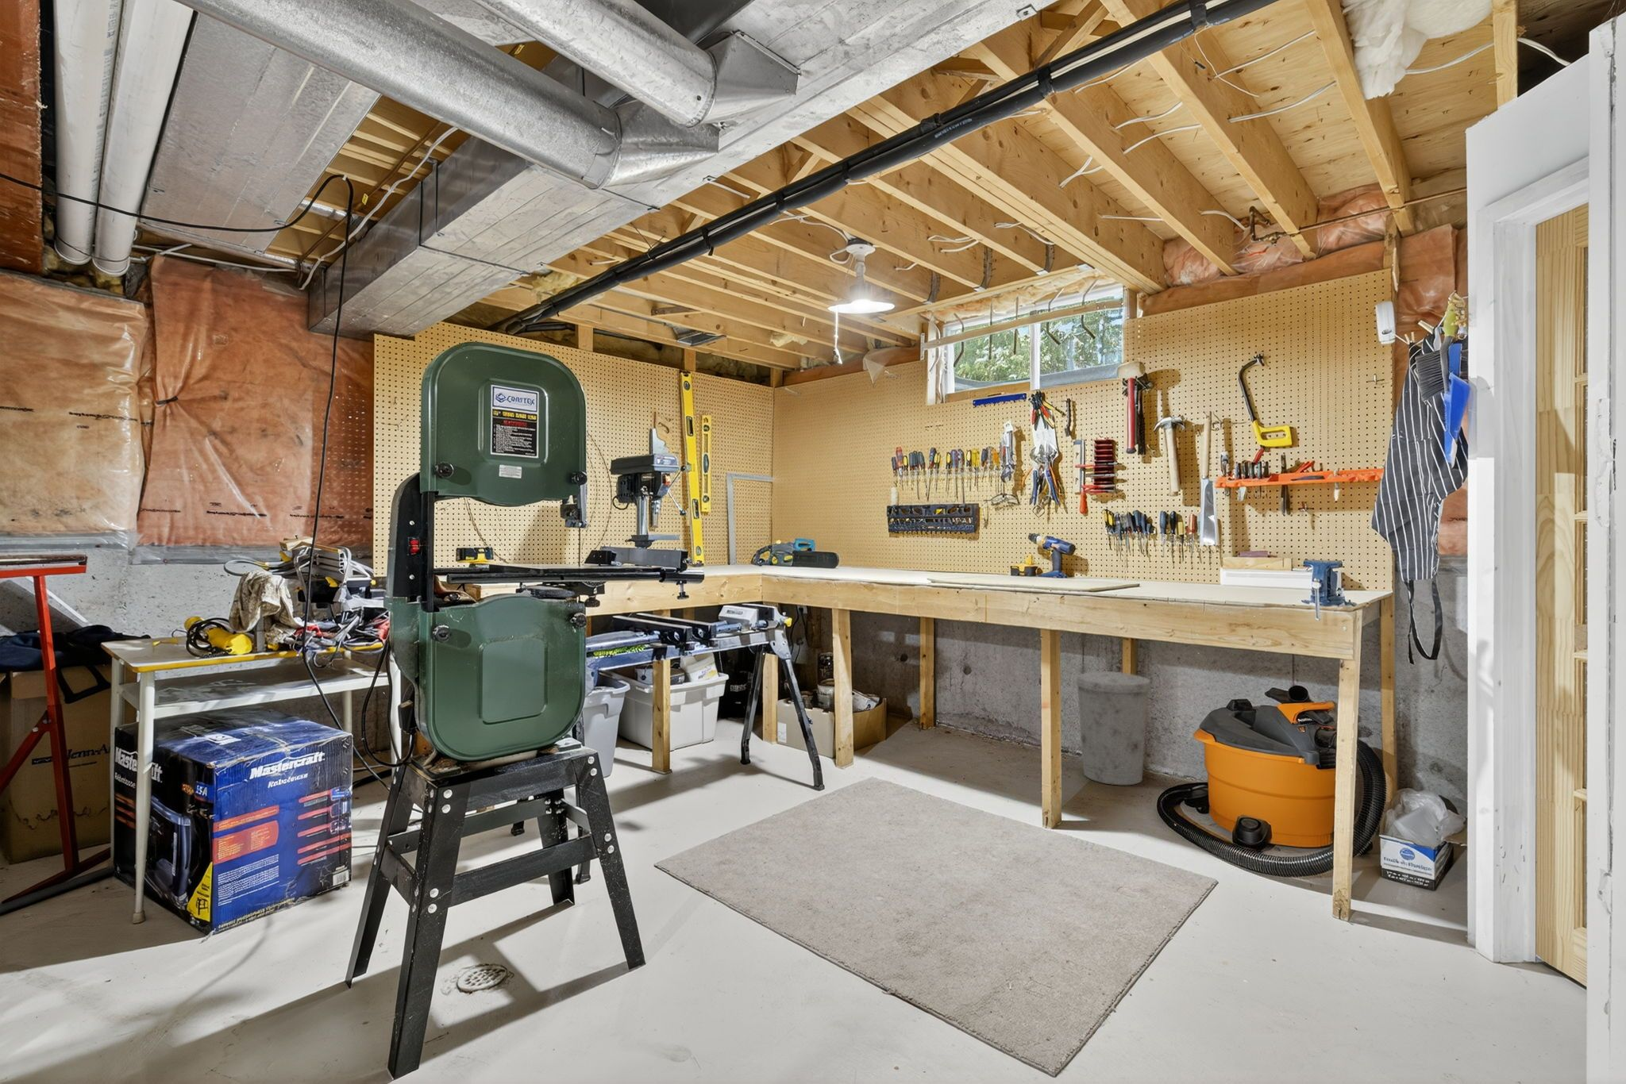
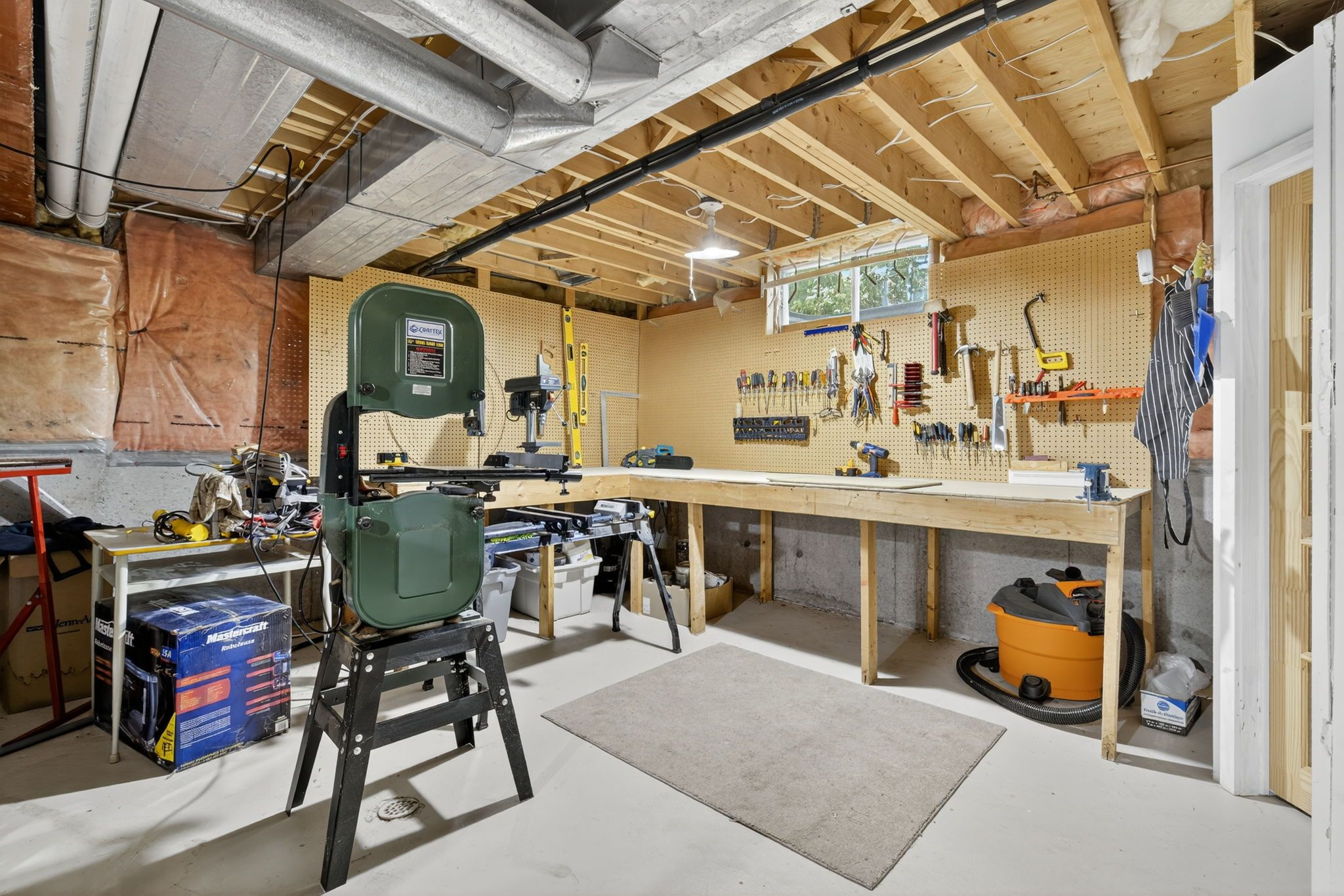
- trash can [1076,670,1152,785]
